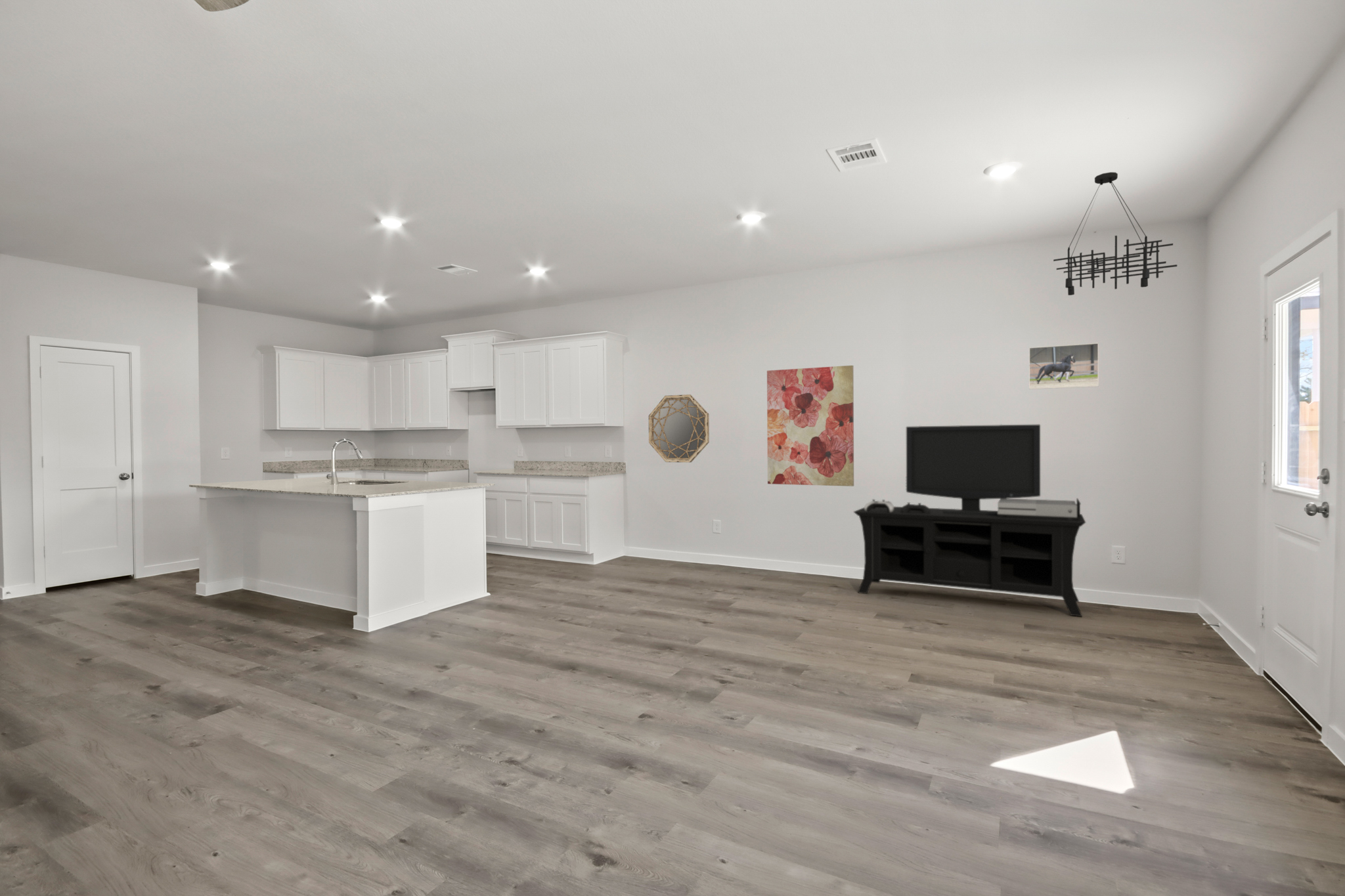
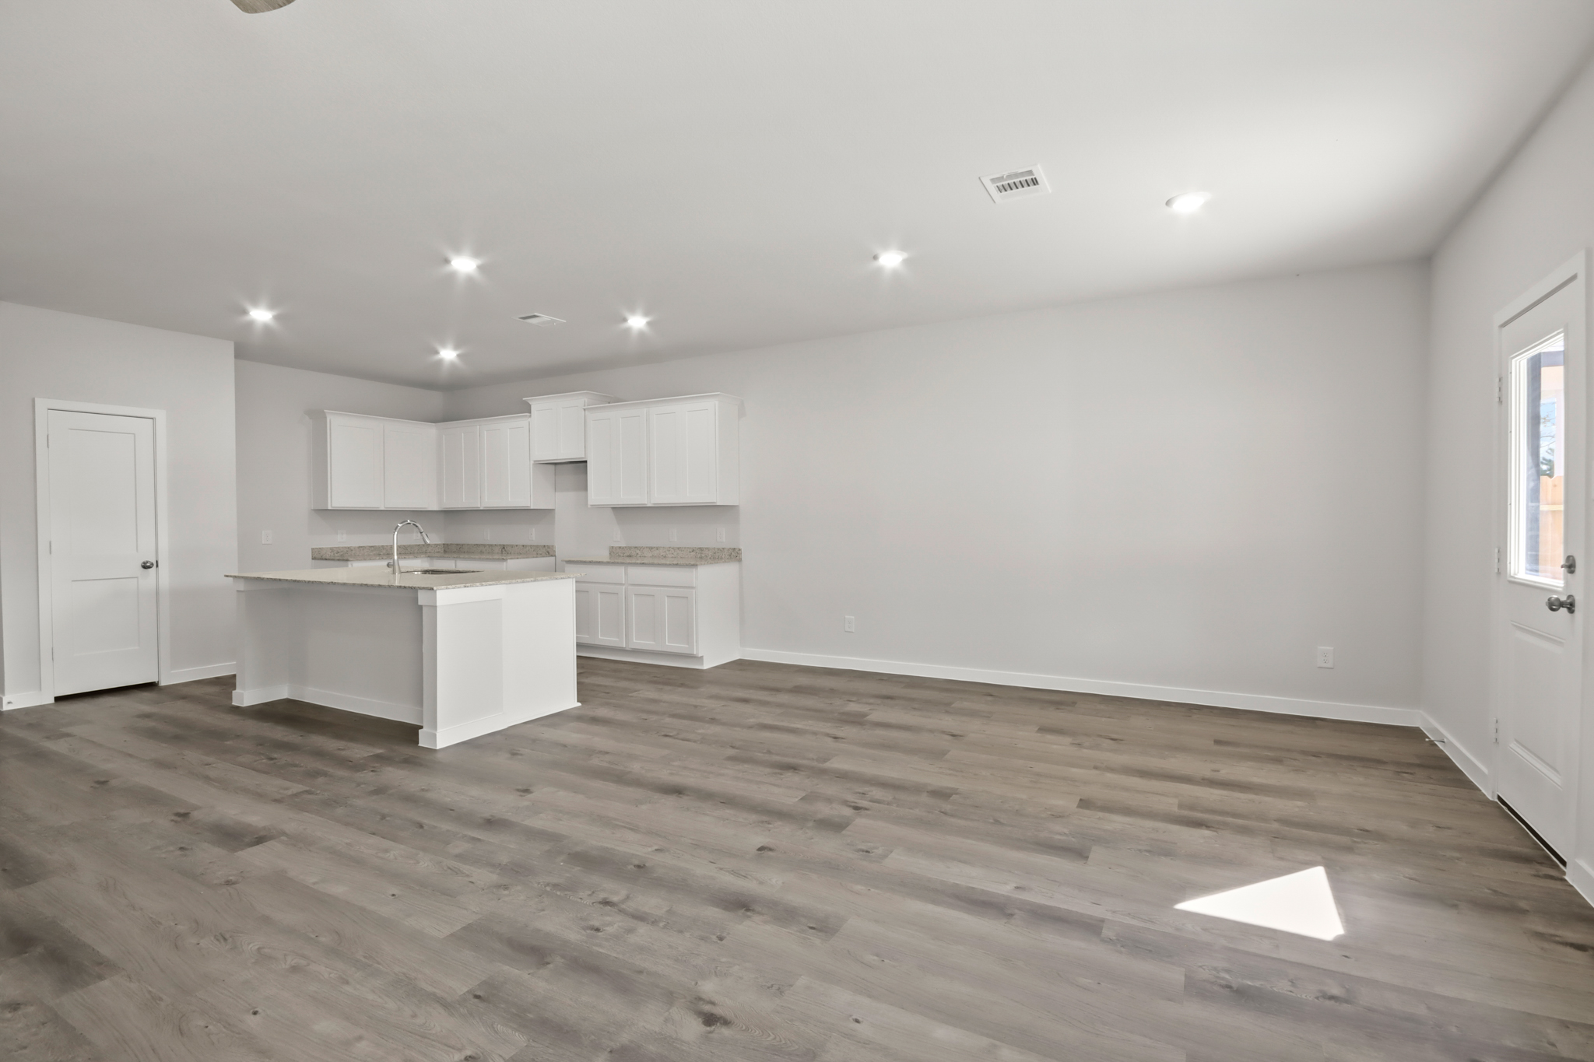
- home mirror [648,394,710,463]
- media console [852,424,1086,617]
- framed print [1028,343,1099,390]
- wall art [766,365,854,487]
- chandelier [1053,171,1178,296]
